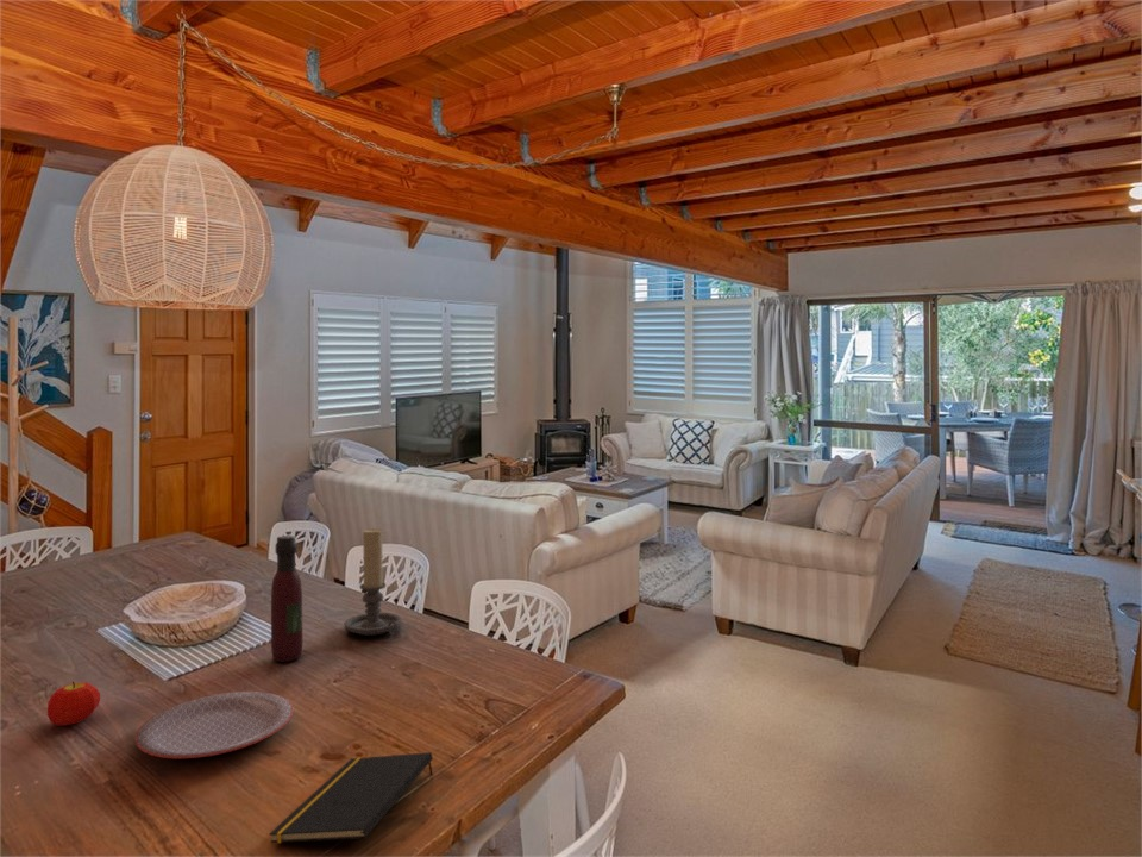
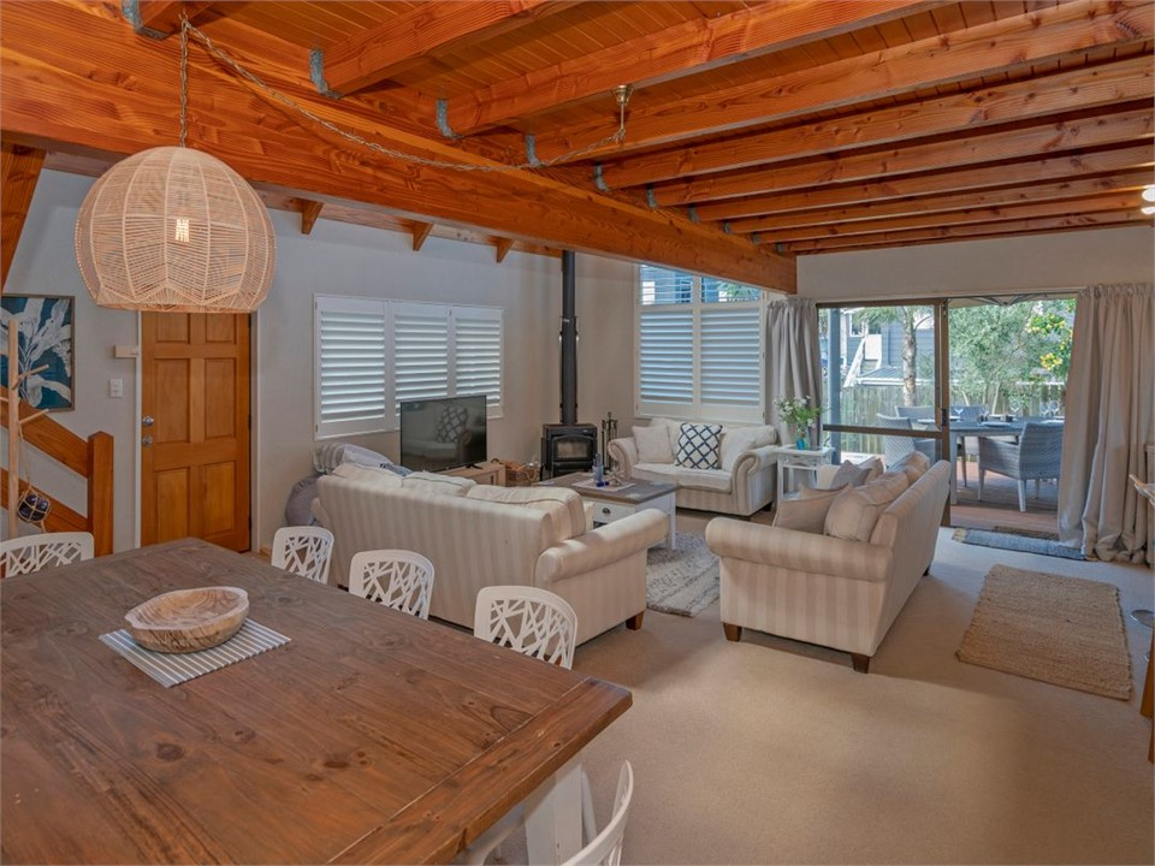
- wine bottle [270,534,303,663]
- notepad [268,751,434,844]
- fruit [46,681,101,726]
- plate [134,690,295,759]
- candle holder [343,527,402,637]
